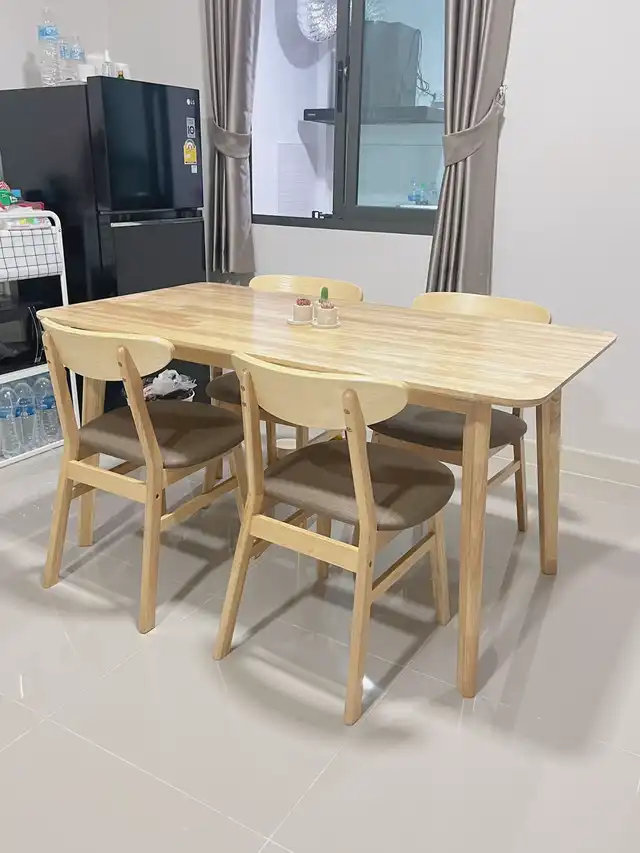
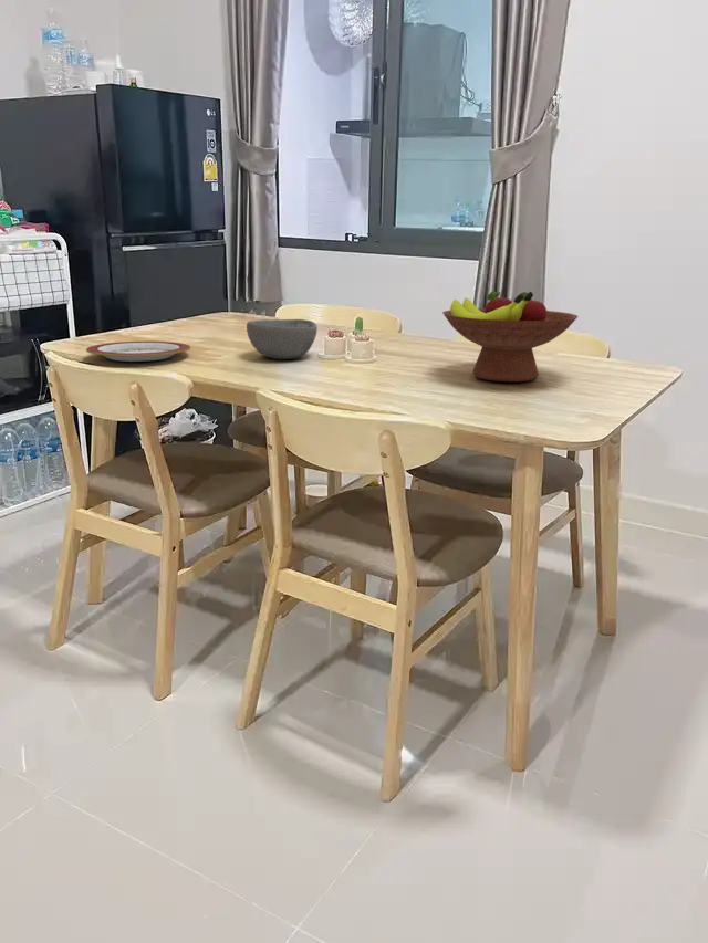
+ plate [85,340,191,363]
+ bowl [246,318,319,360]
+ fruit bowl [441,290,579,383]
